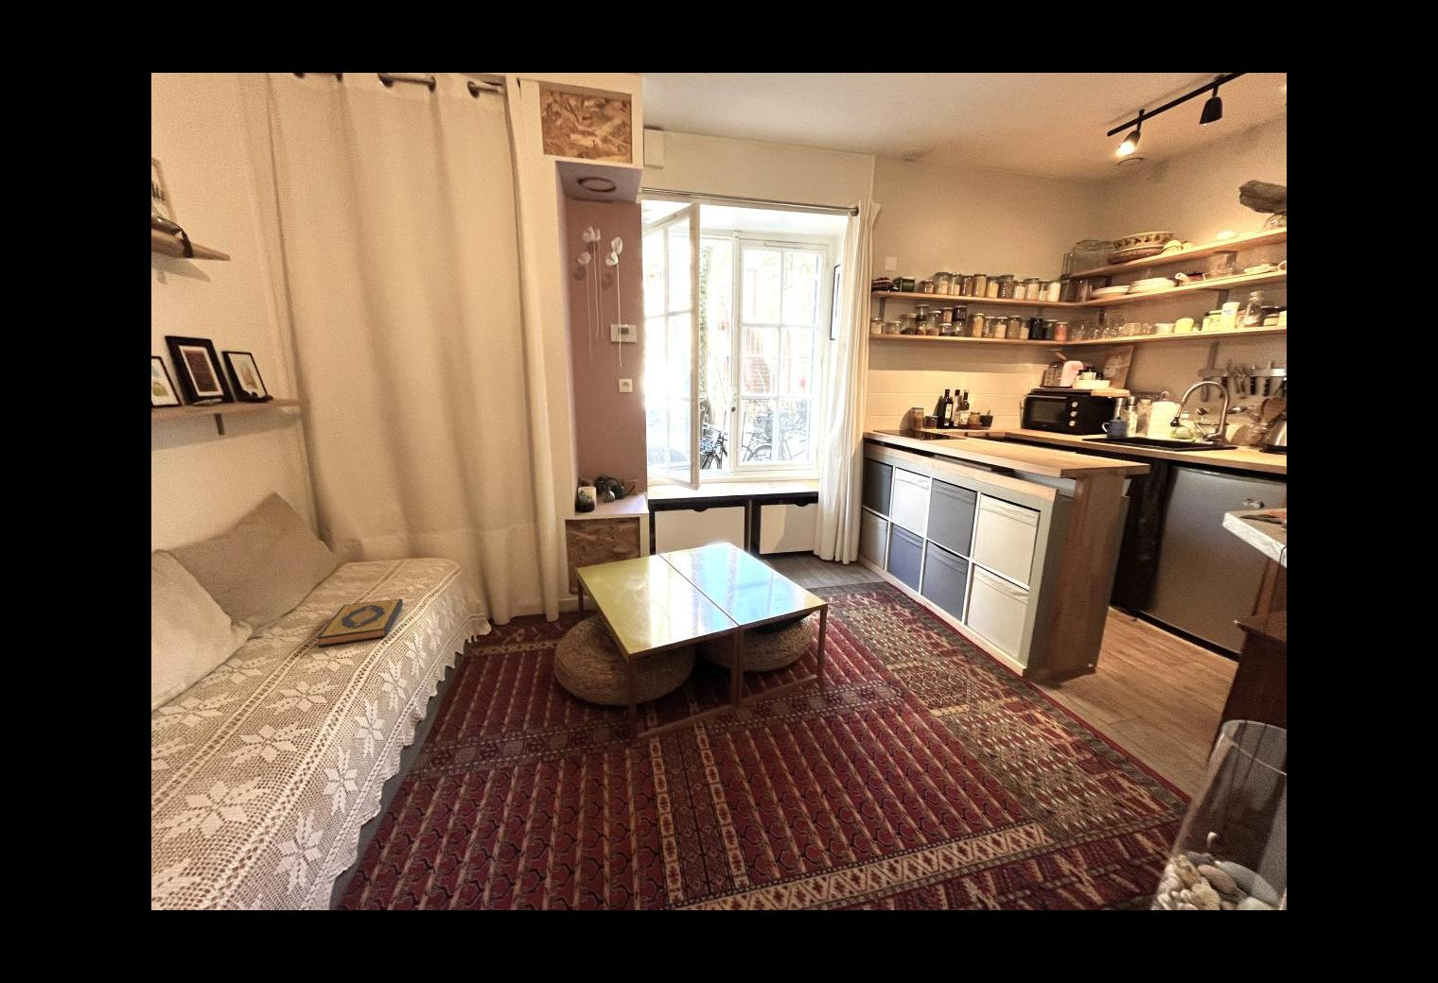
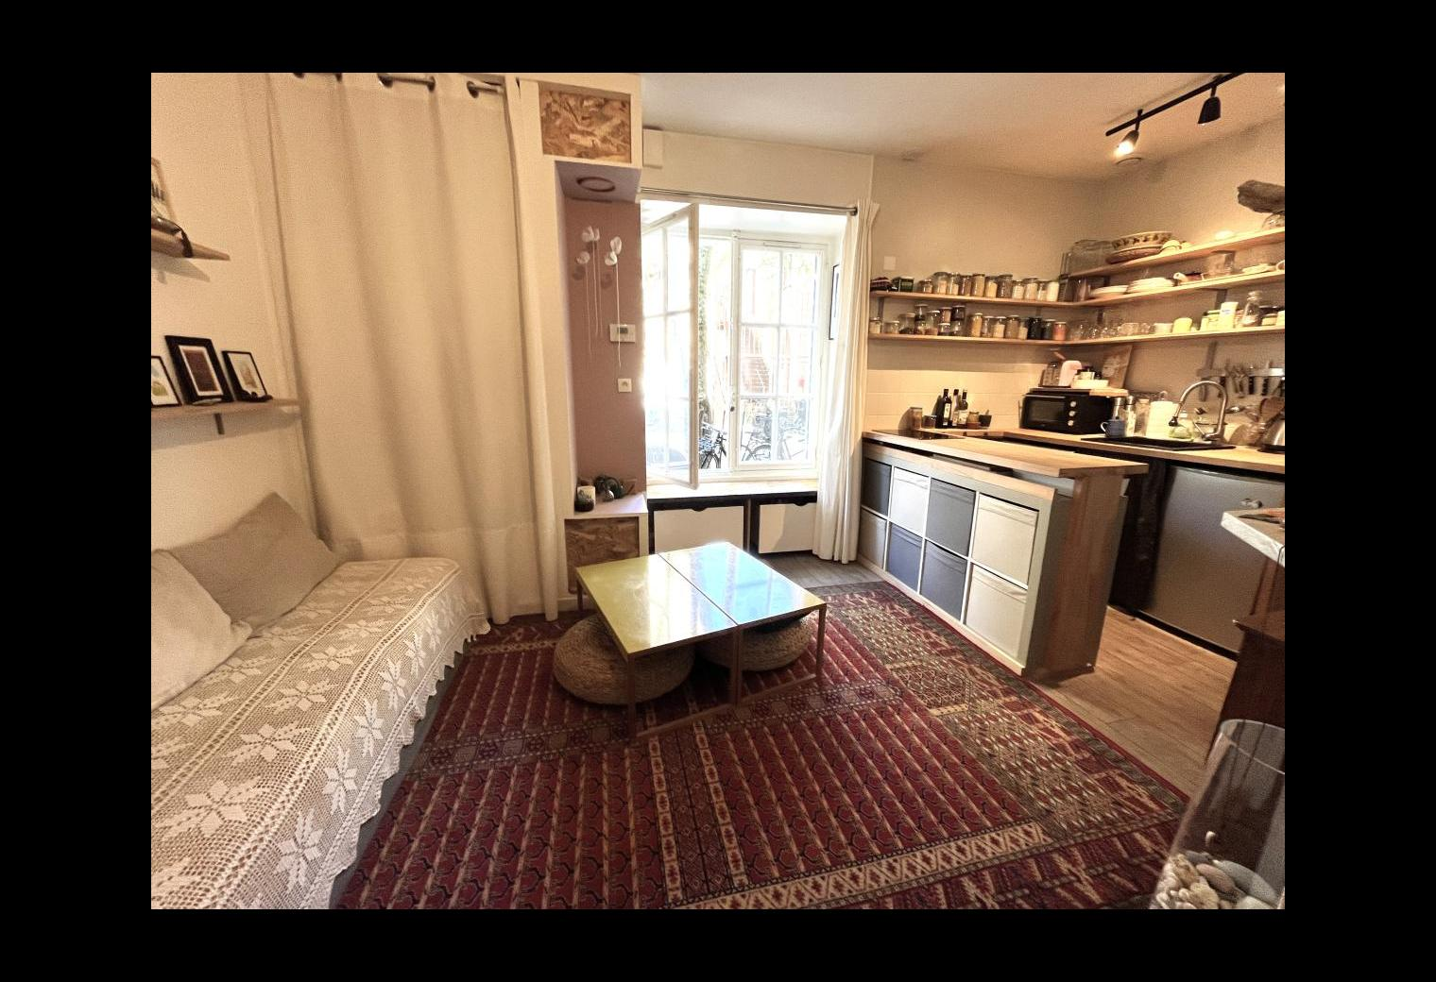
- hardback book [316,599,404,649]
